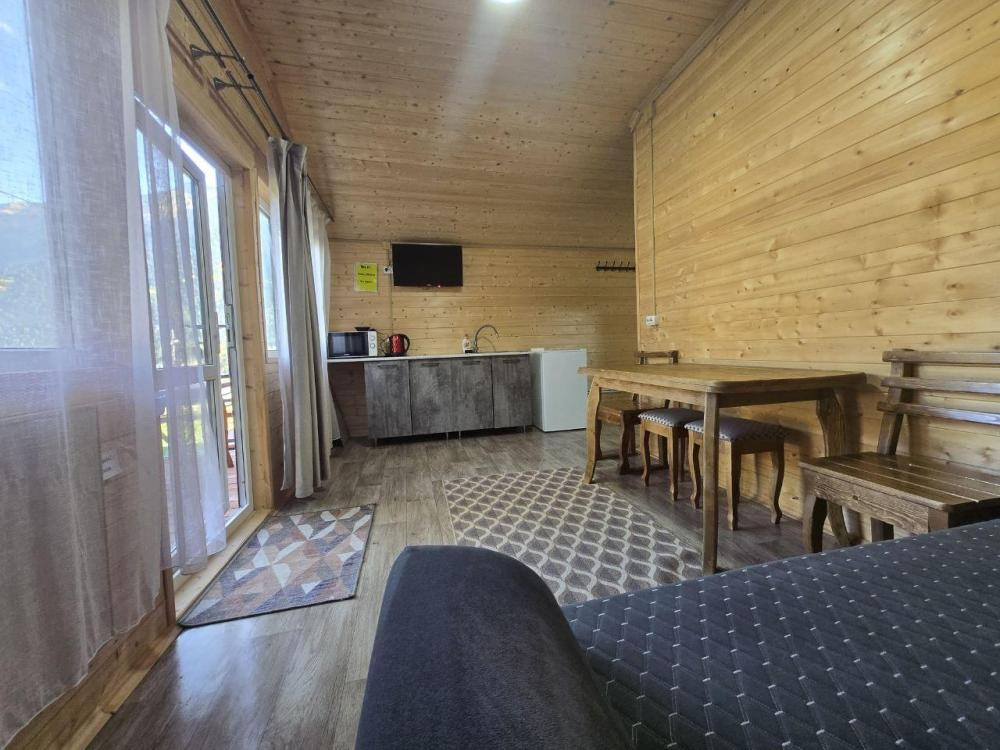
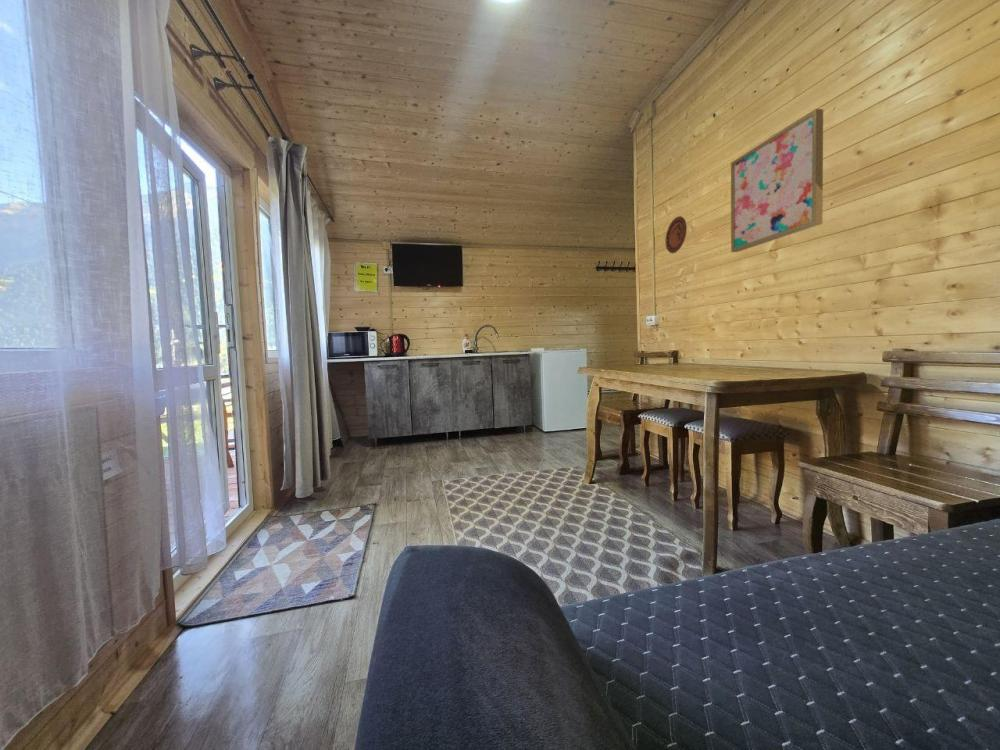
+ wall art [730,108,824,253]
+ decorative plate [665,215,688,254]
